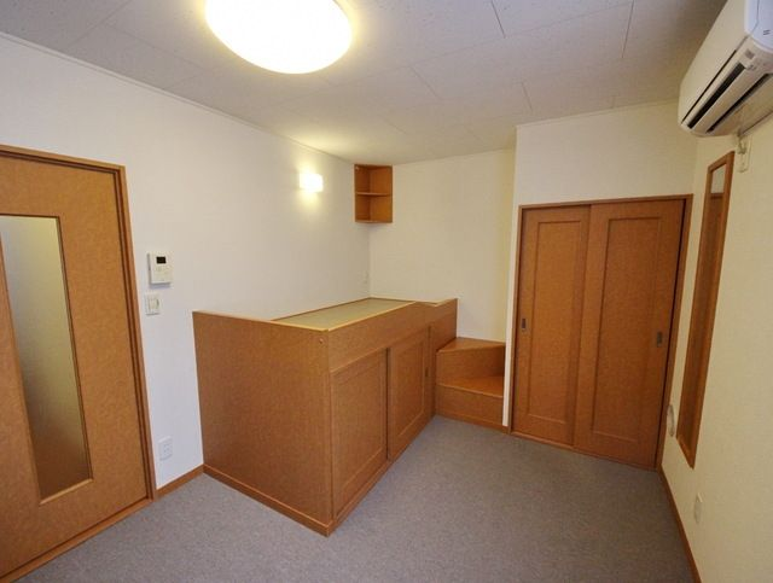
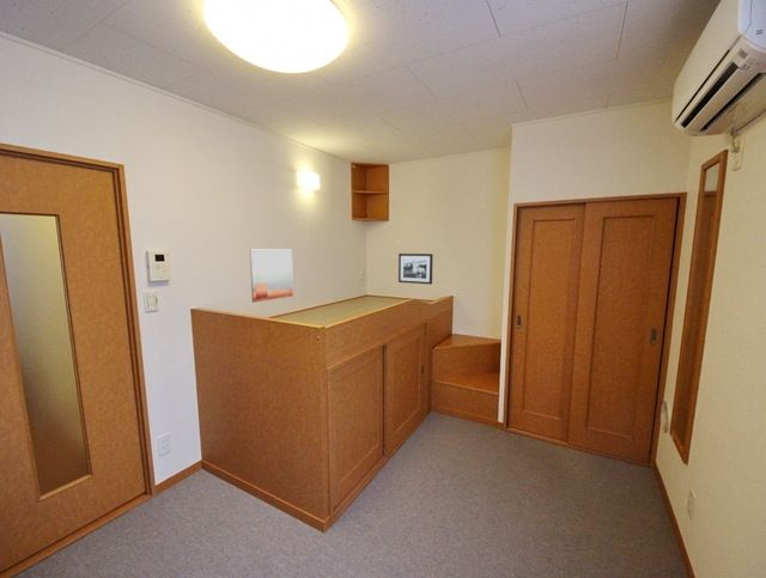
+ wall art [249,249,294,304]
+ picture frame [397,253,434,285]
